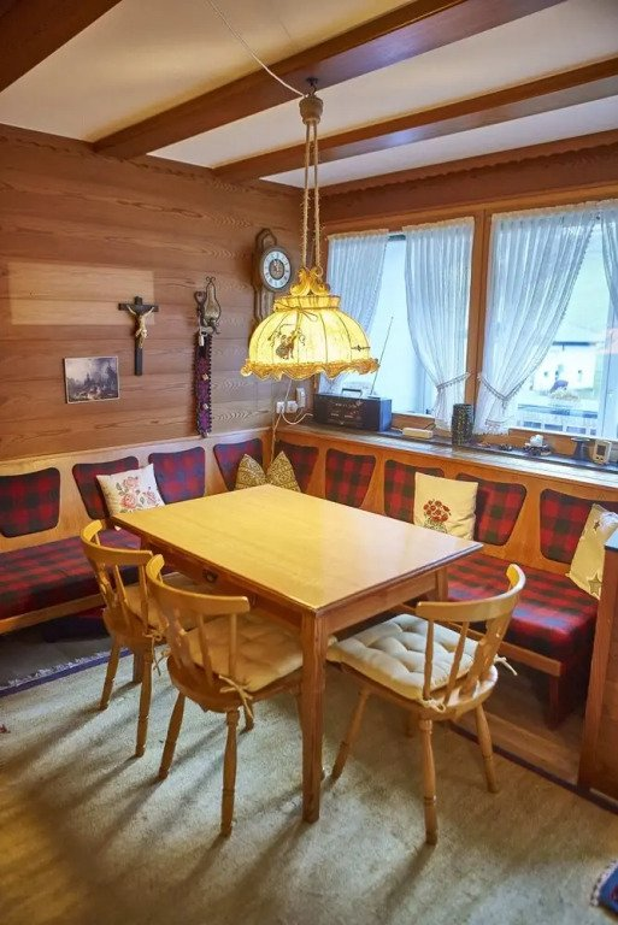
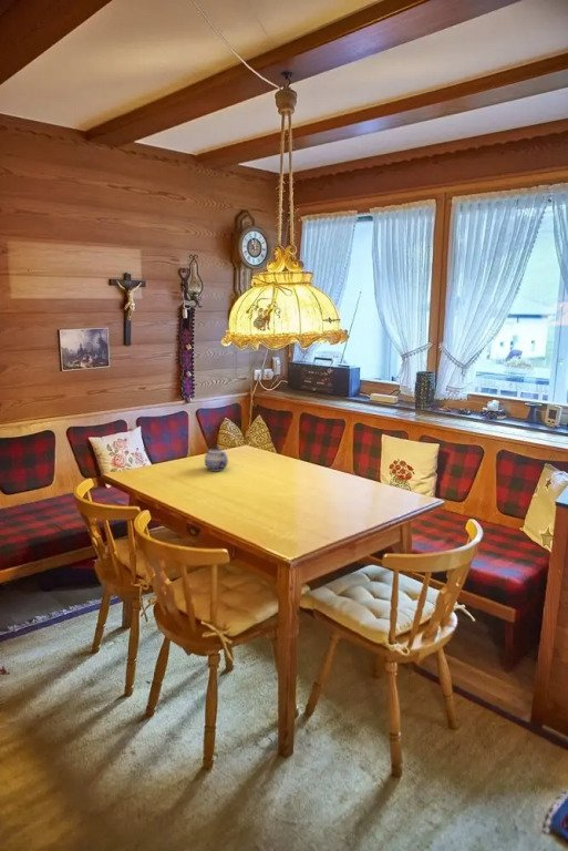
+ teapot [204,445,229,472]
